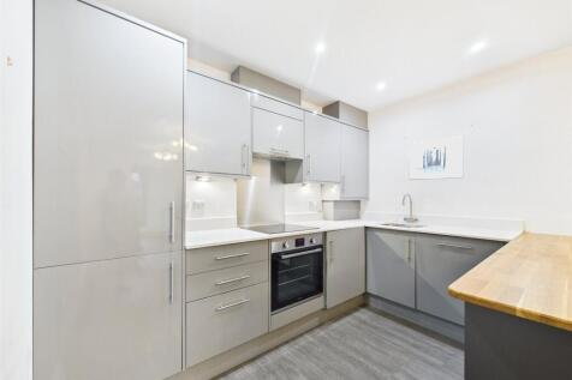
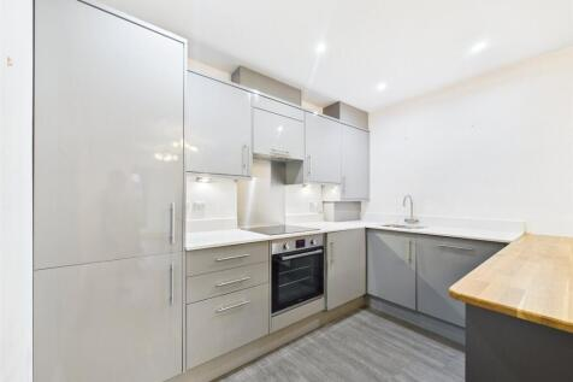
- wall art [407,135,464,181]
